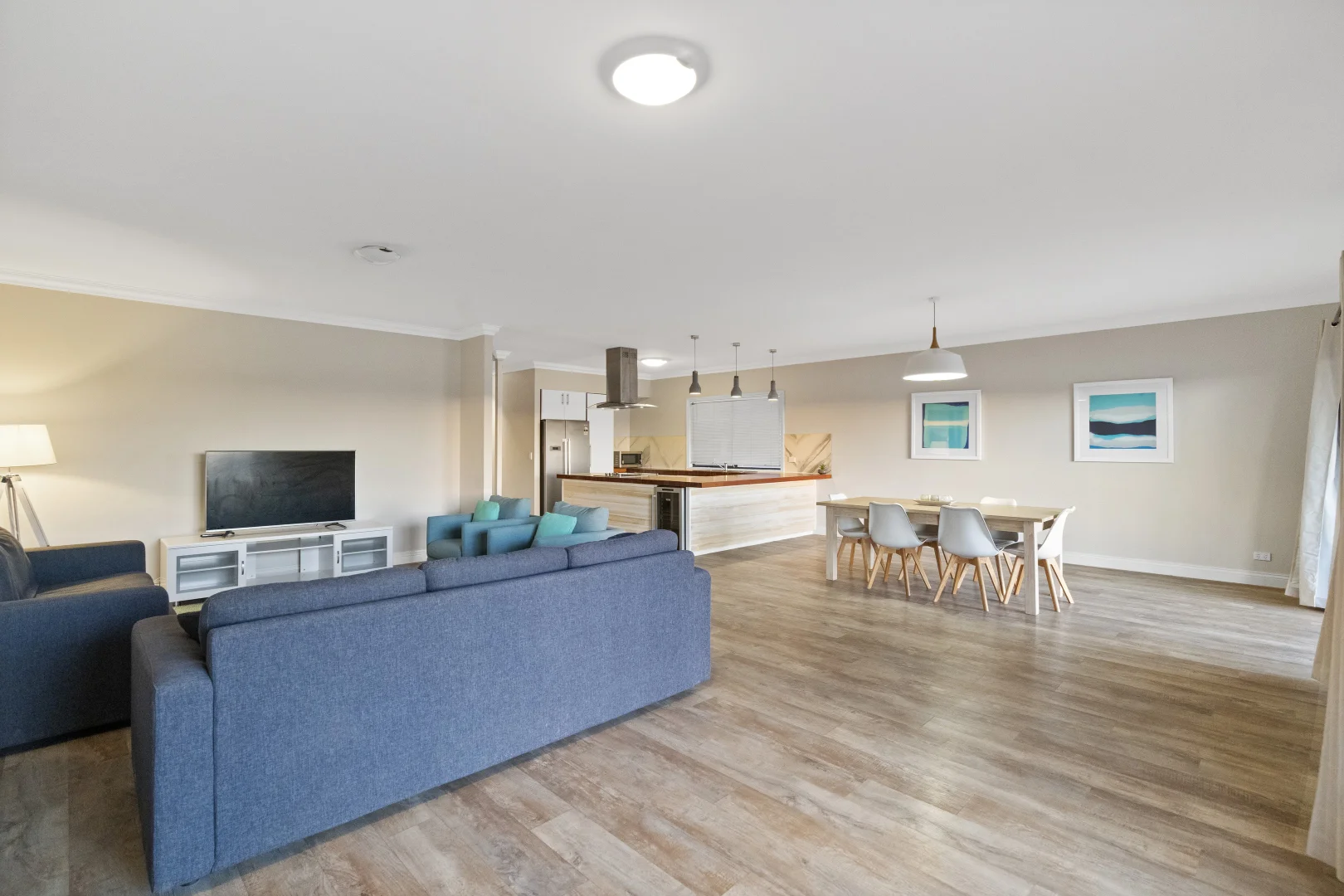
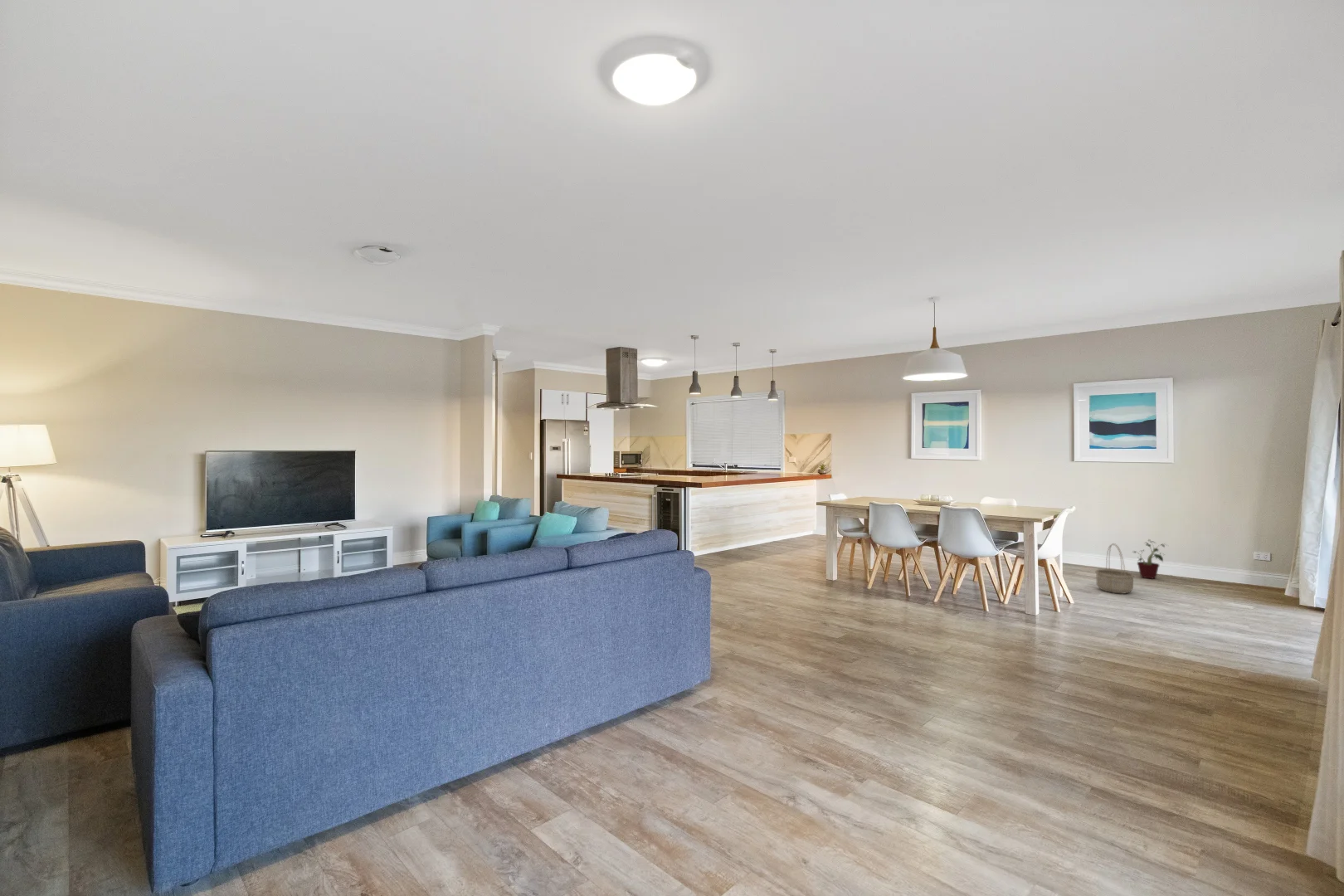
+ potted plant [1132,538,1169,580]
+ basket [1094,543,1136,595]
